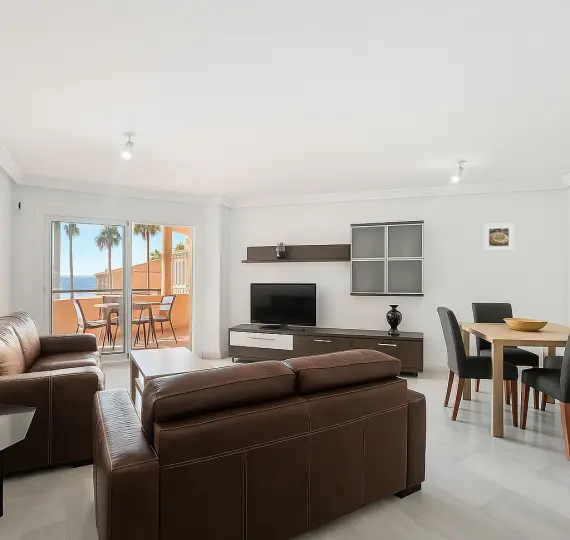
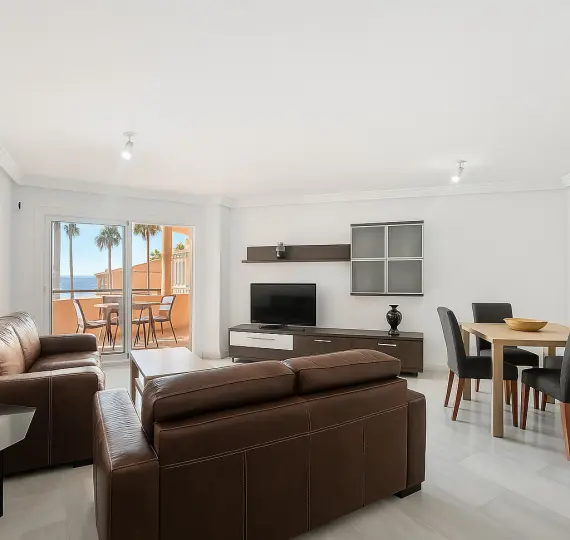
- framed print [483,222,515,252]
